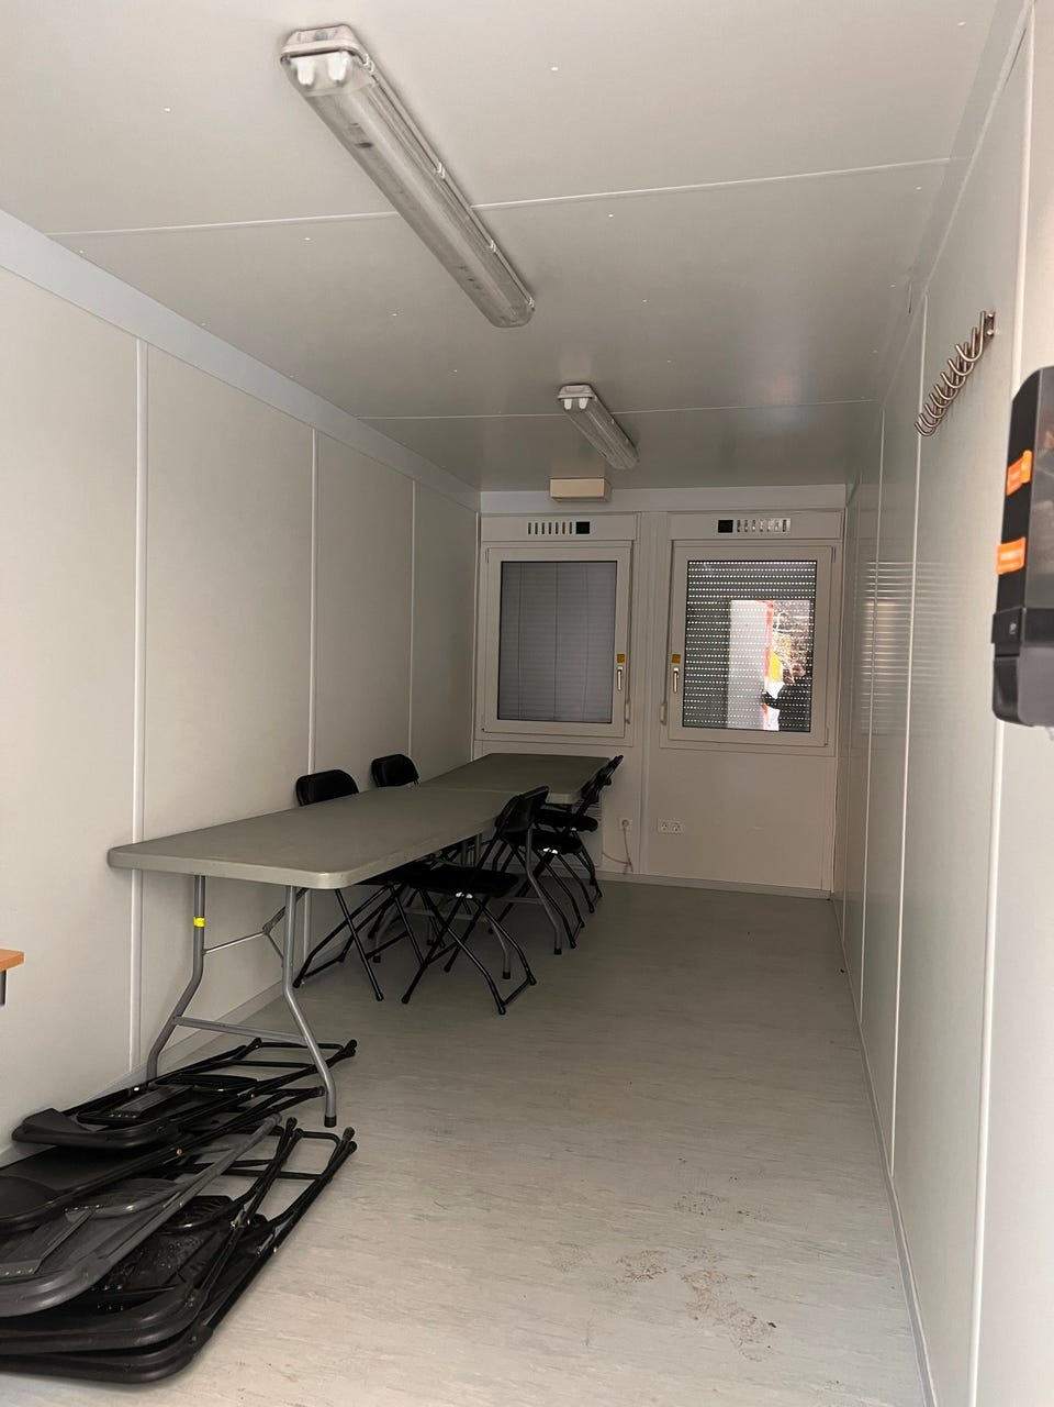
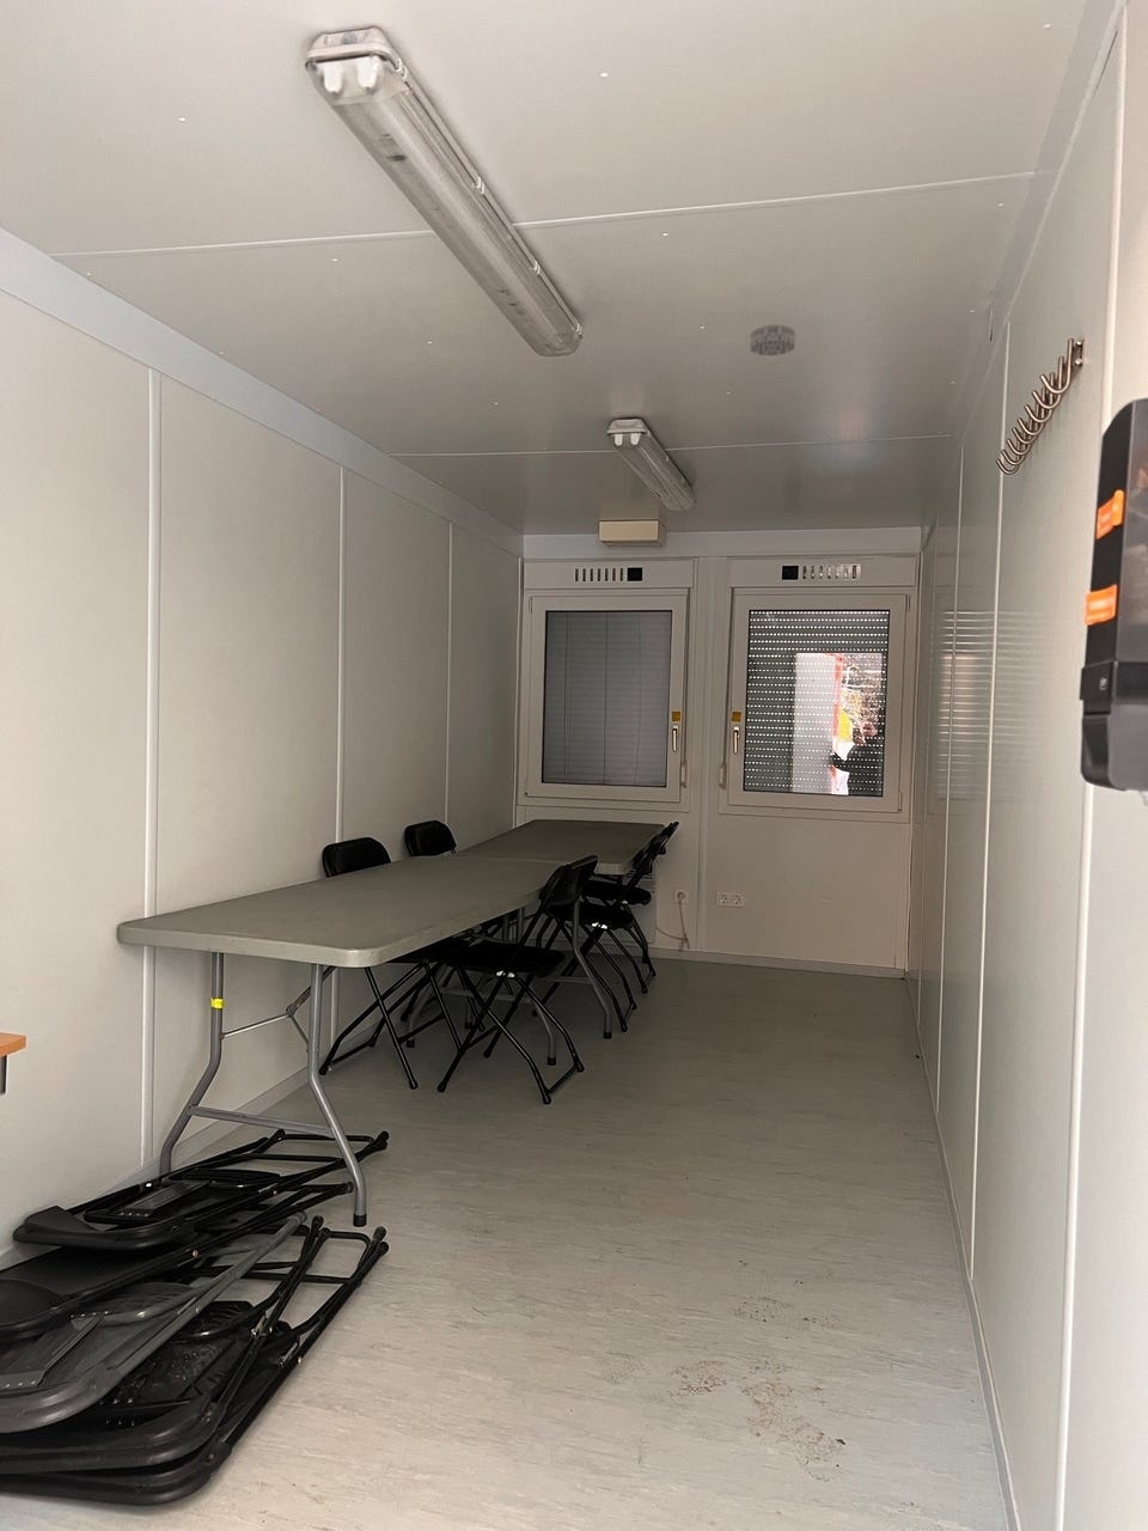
+ smoke detector [749,324,796,357]
